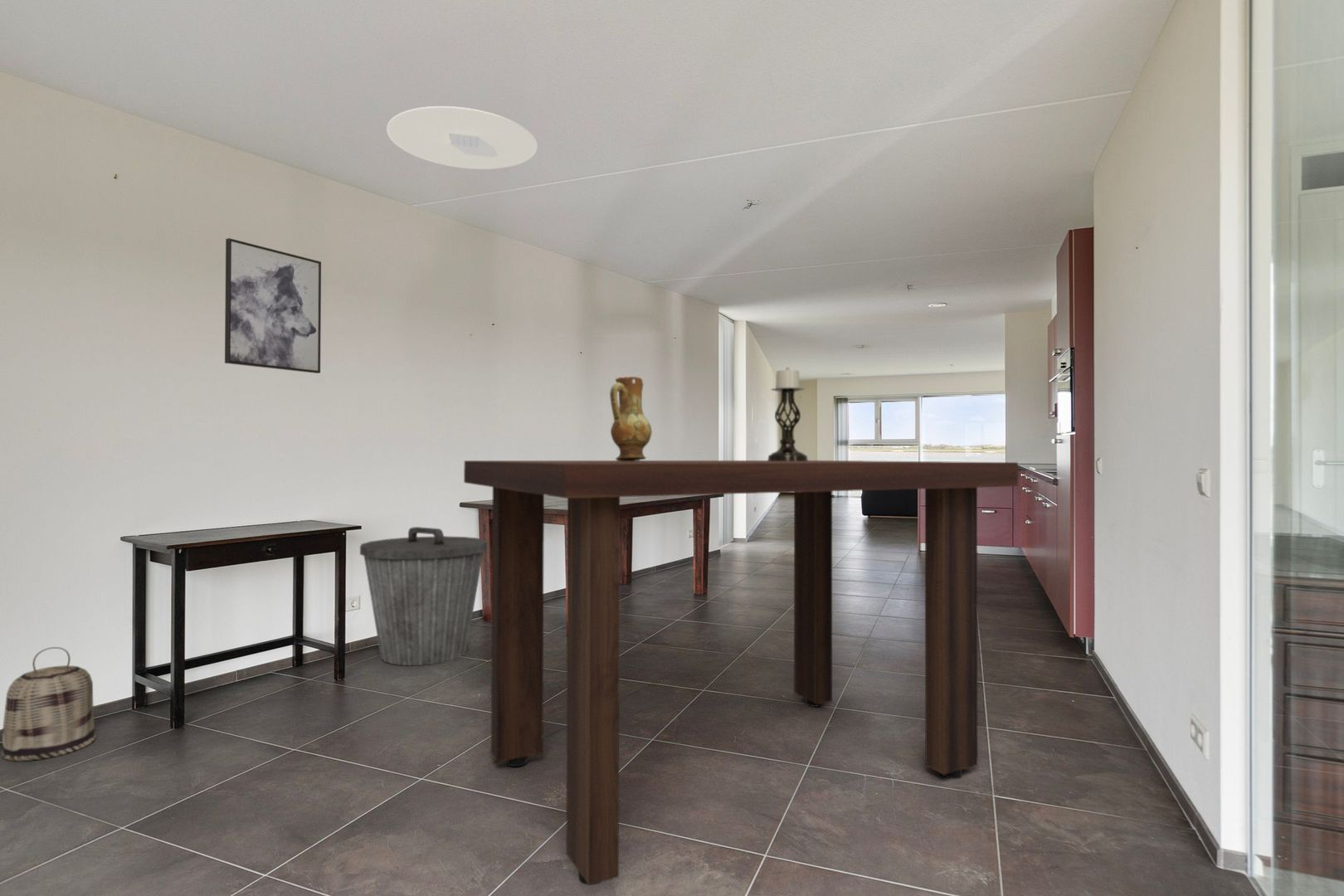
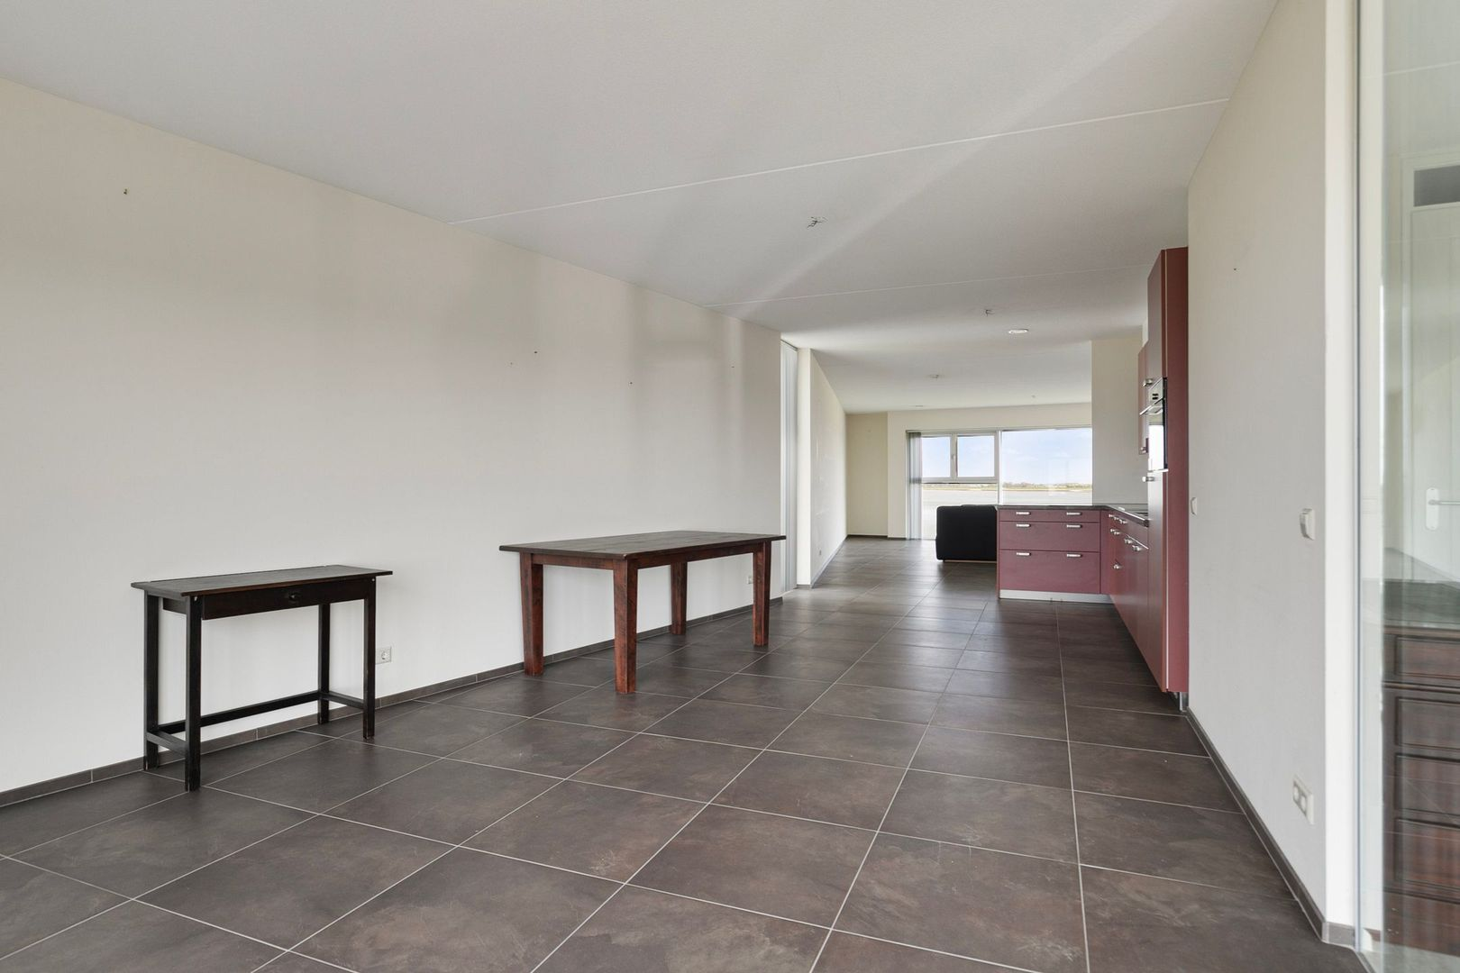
- ceiling light [386,105,538,170]
- dining table [463,460,1019,886]
- ceramic jug [609,376,653,461]
- basket [1,646,97,762]
- wall art [224,237,322,374]
- candle holder [767,367,809,461]
- trash can [359,526,488,666]
